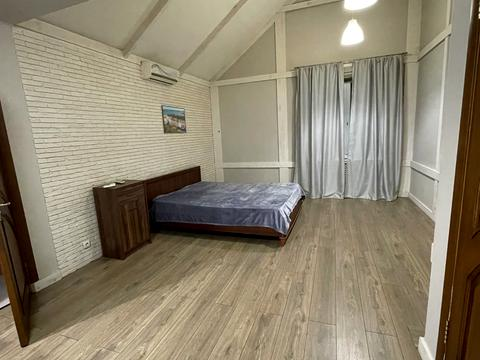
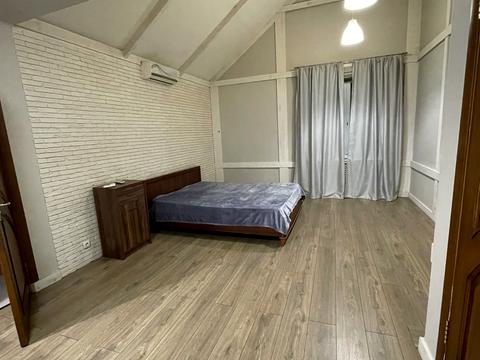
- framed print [160,104,187,134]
